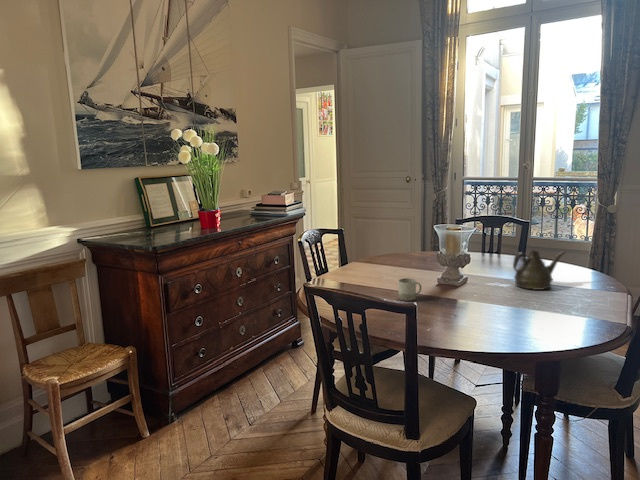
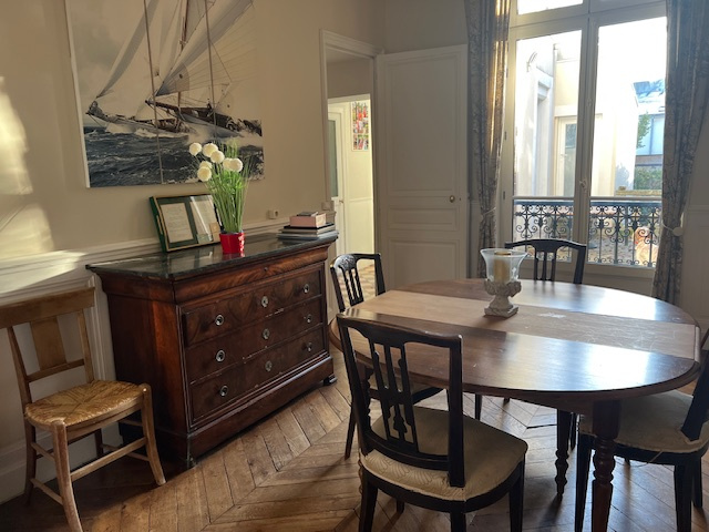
- teapot [512,250,567,291]
- cup [397,277,422,302]
